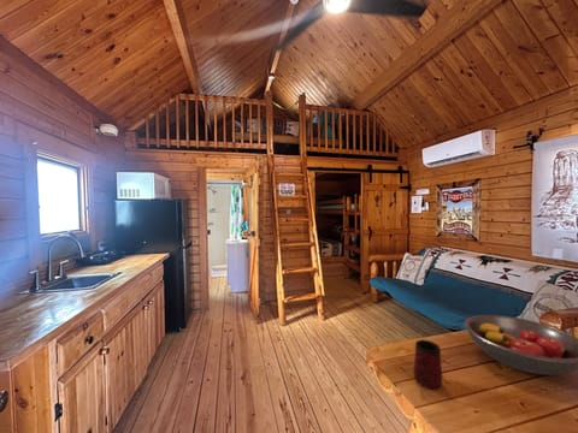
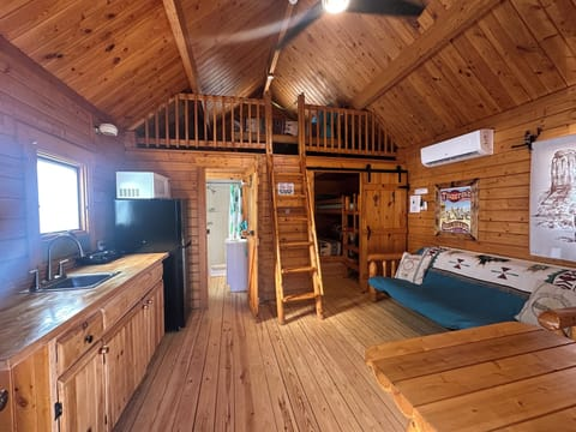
- fruit bowl [464,314,578,376]
- mug [413,339,443,391]
